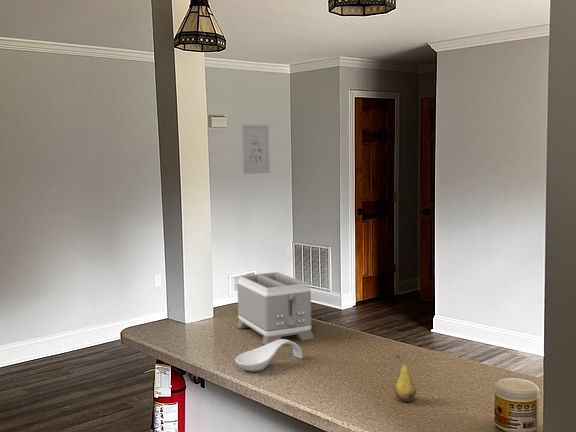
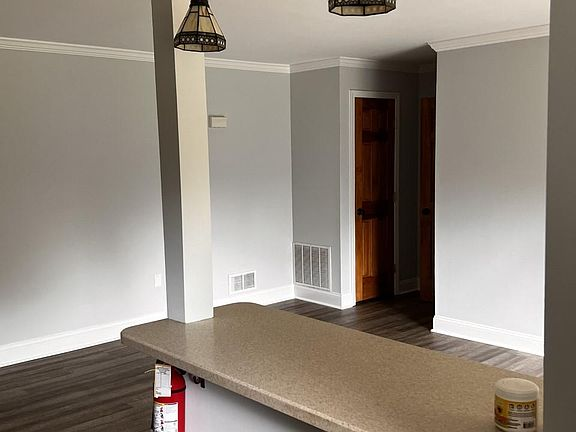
- fruit [394,355,417,403]
- wall art [241,124,271,175]
- spoon rest [234,338,304,372]
- toaster [236,271,315,345]
